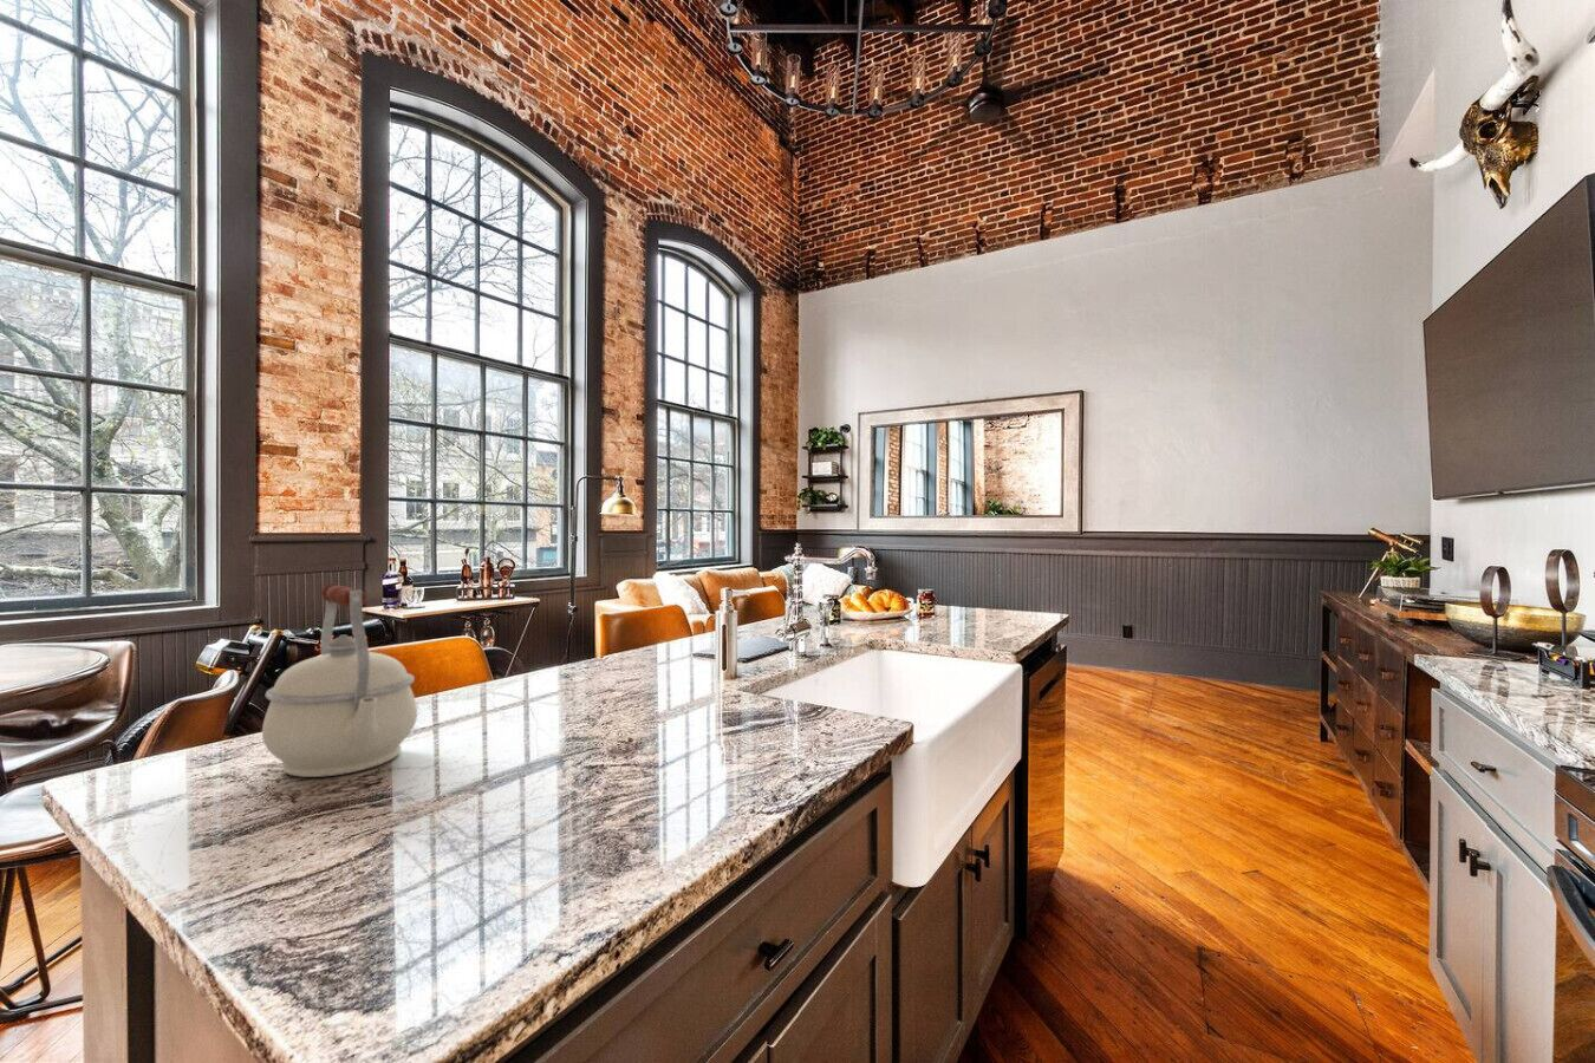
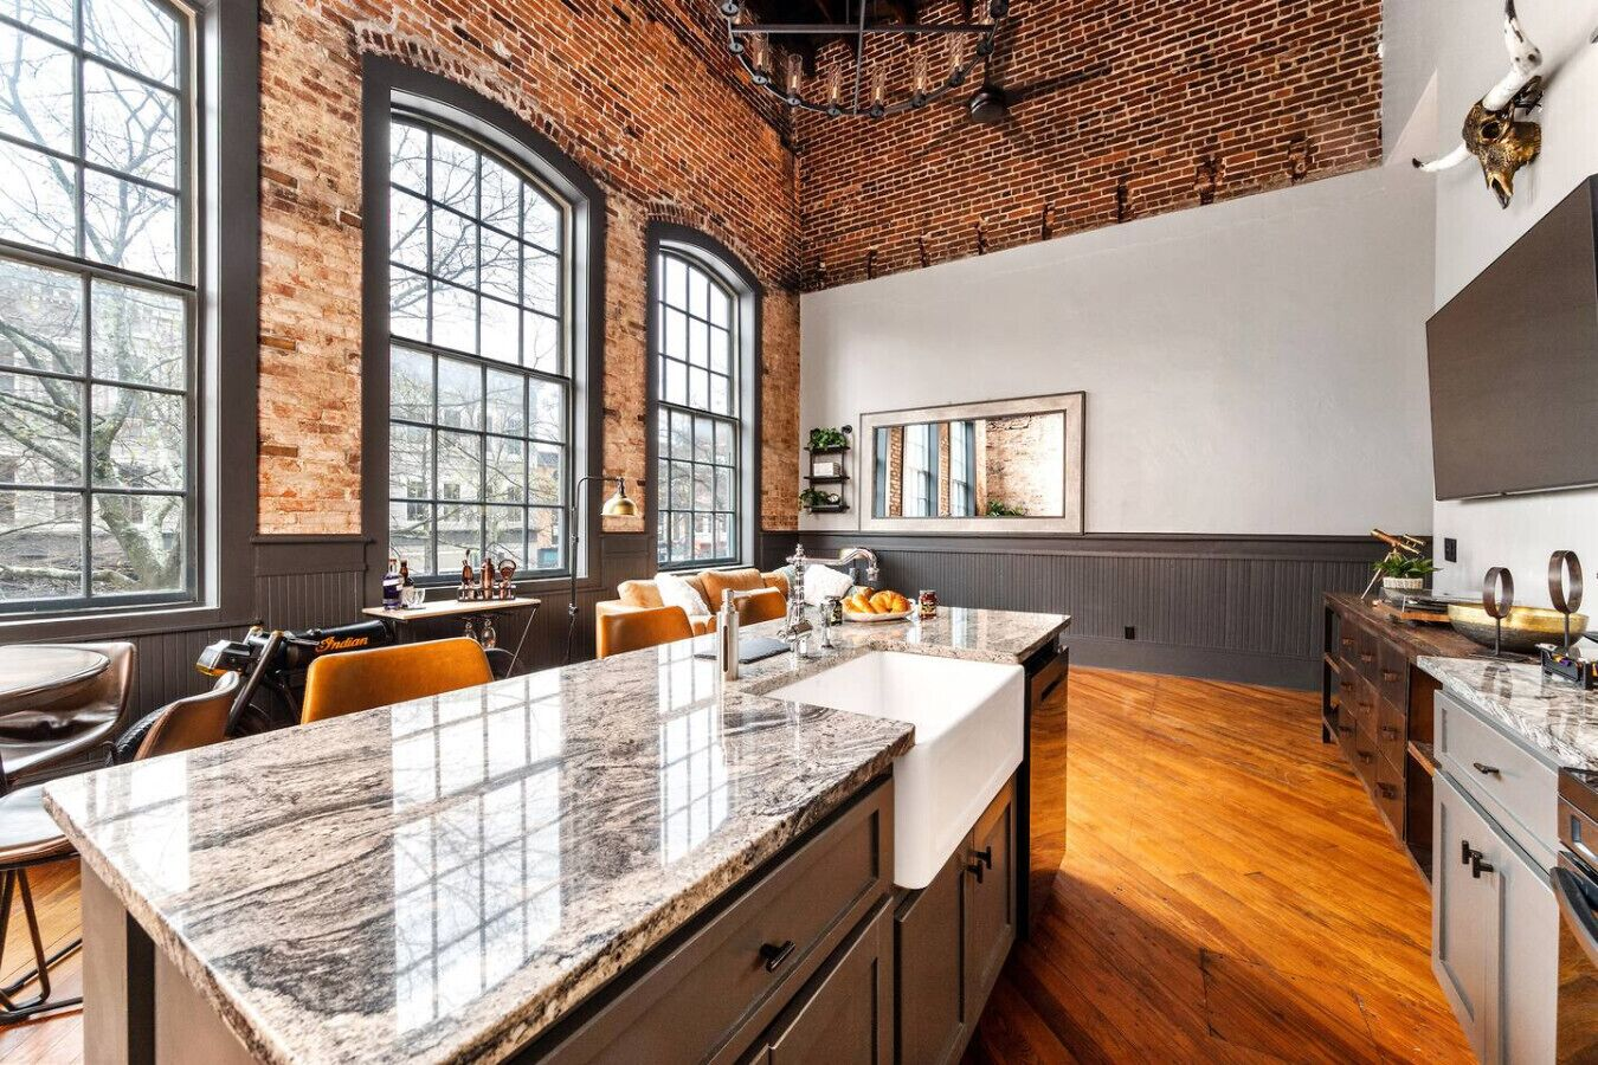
- kettle [261,583,418,778]
